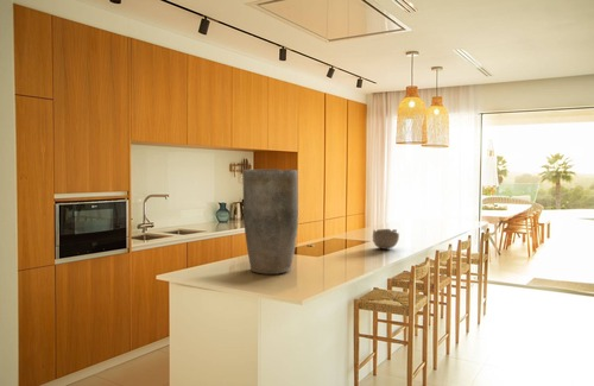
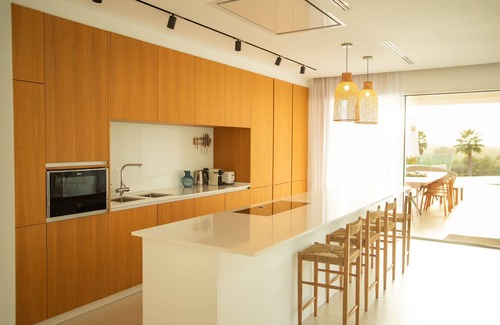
- vase [242,167,299,276]
- bowl [372,228,400,251]
